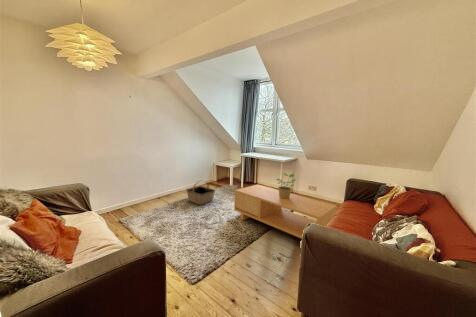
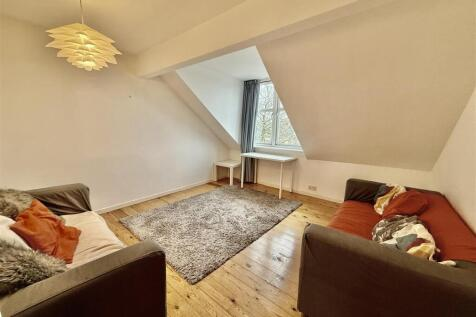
- potted plant [275,172,297,199]
- coffee table [233,184,338,240]
- basket [185,179,216,206]
